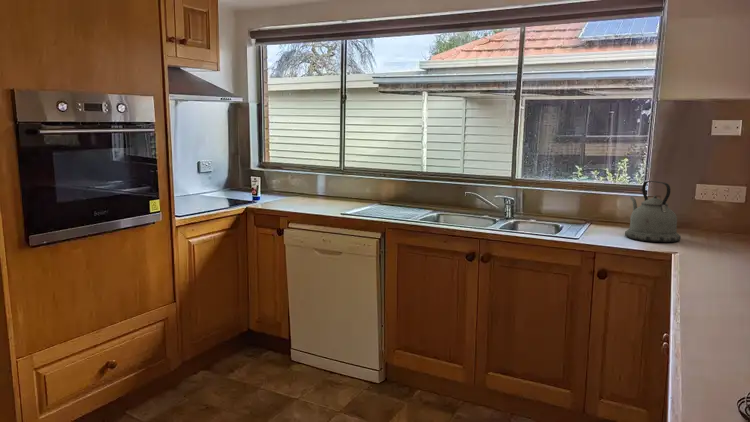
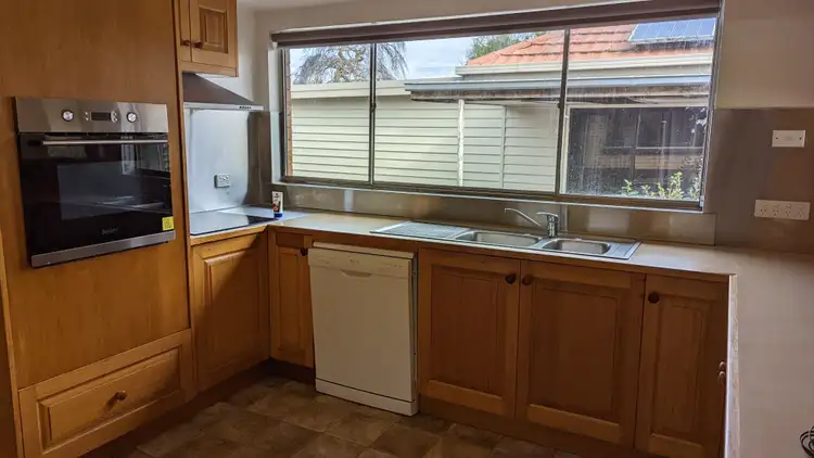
- kettle [624,180,682,243]
